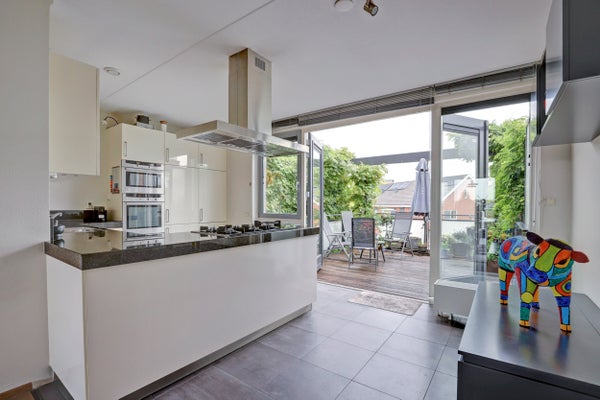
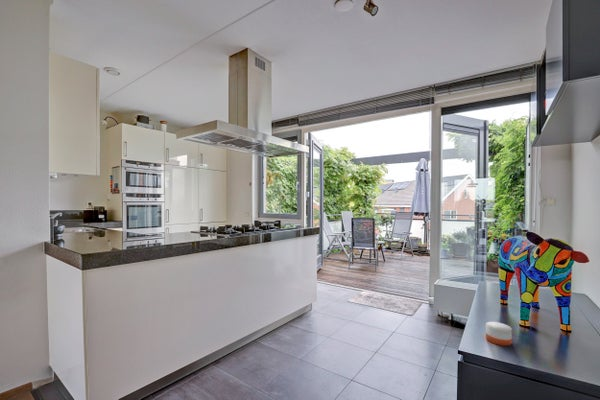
+ candle [485,321,513,347]
